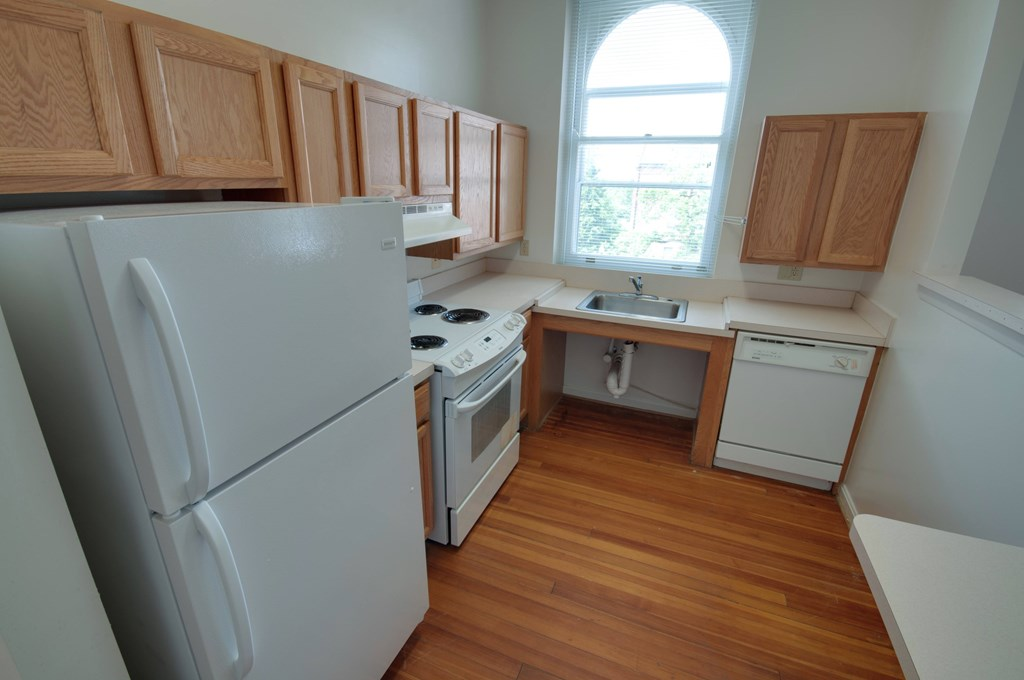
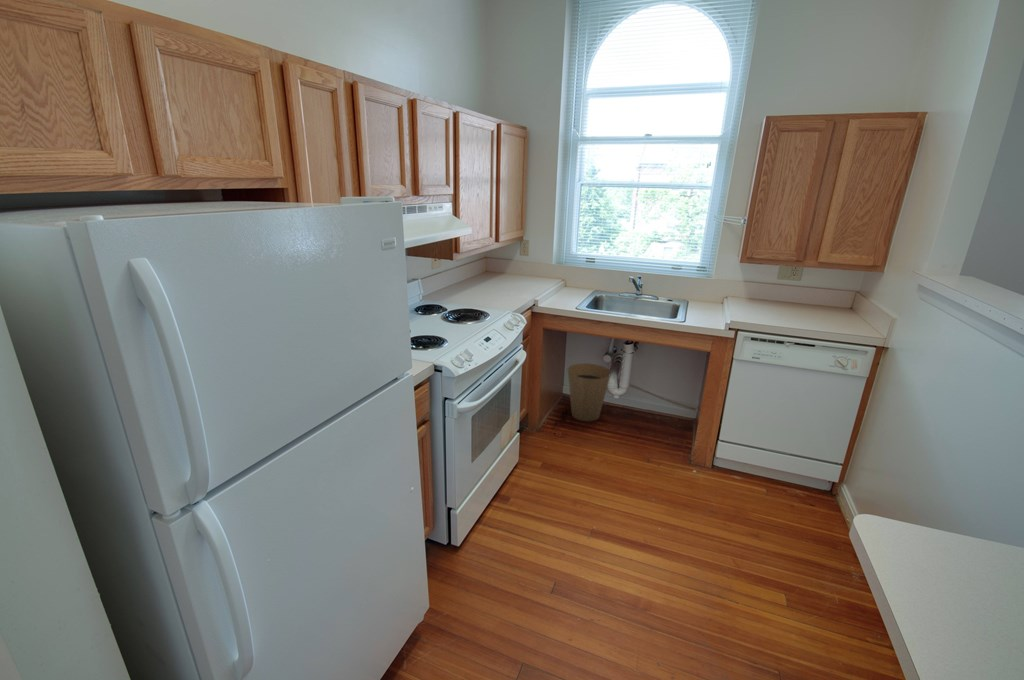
+ trash can [567,362,612,422]
